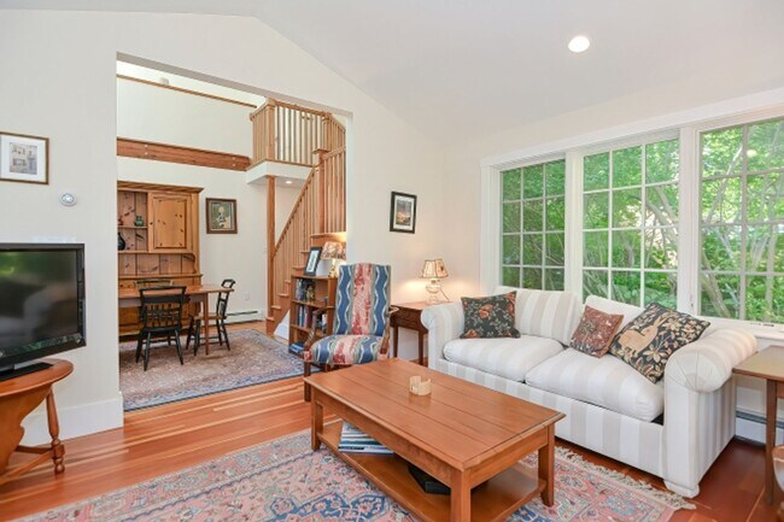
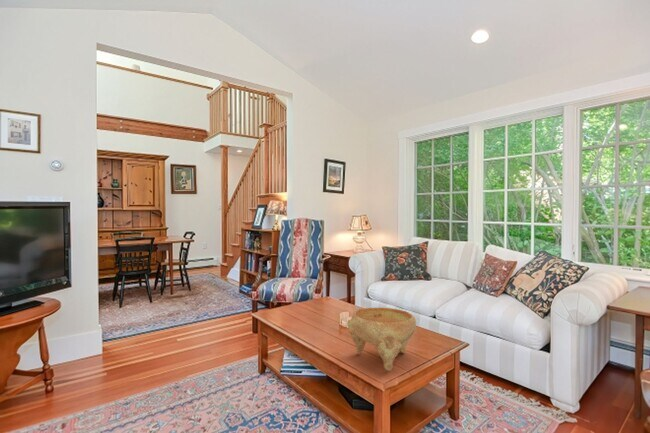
+ decorative bowl [346,307,417,372]
